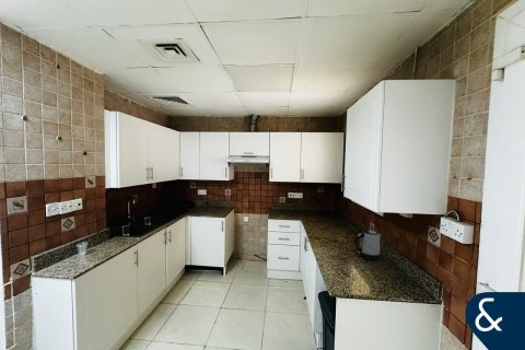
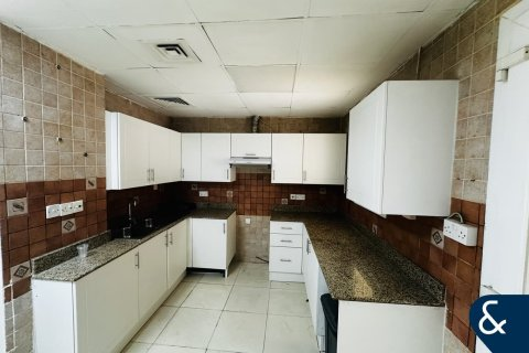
- kettle [353,230,382,261]
